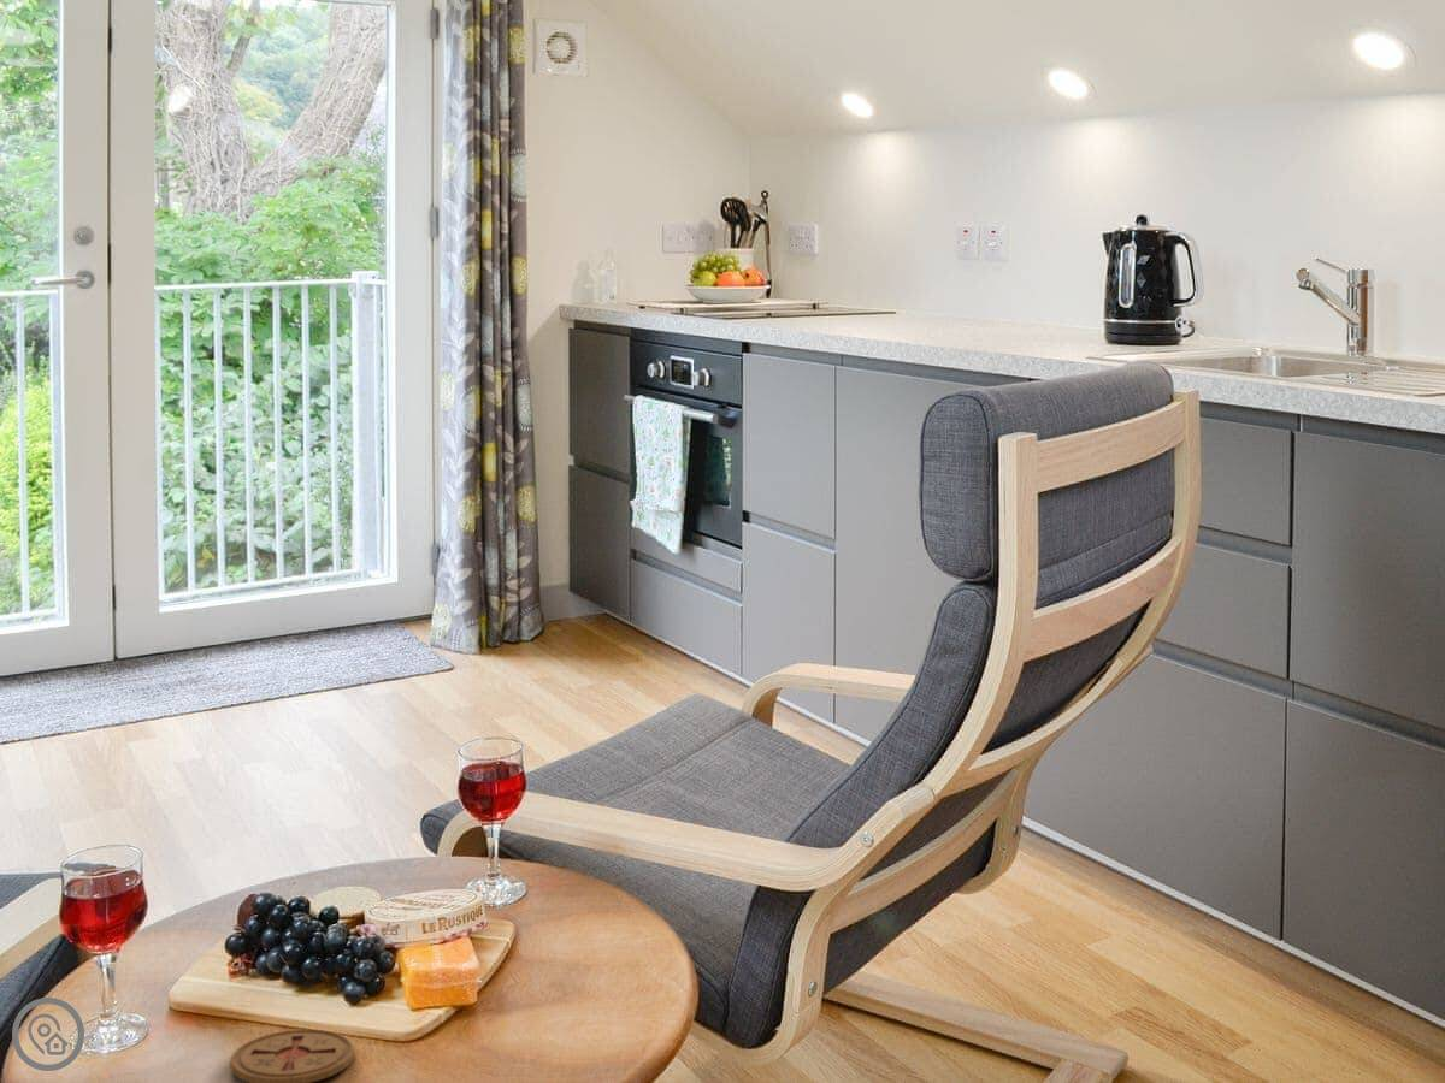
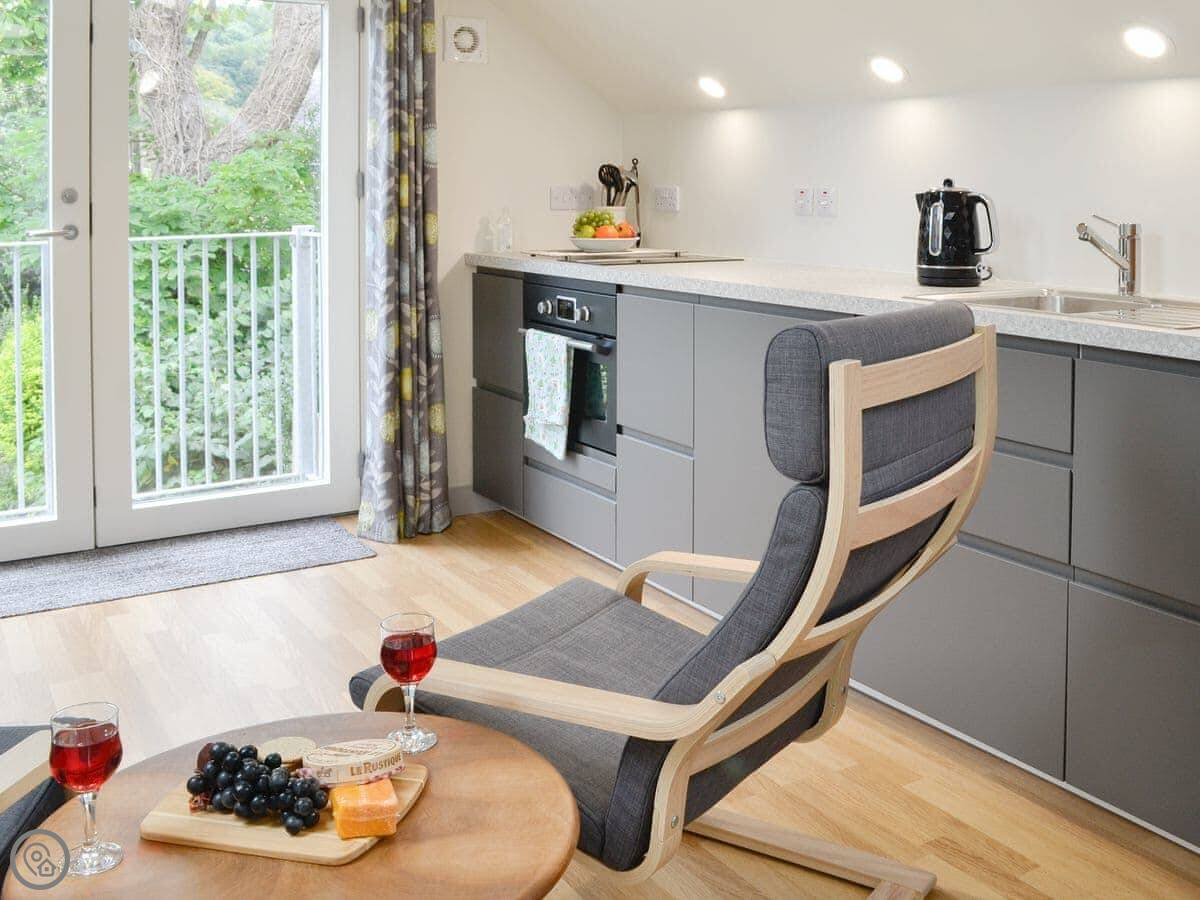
- coaster [229,1028,355,1083]
